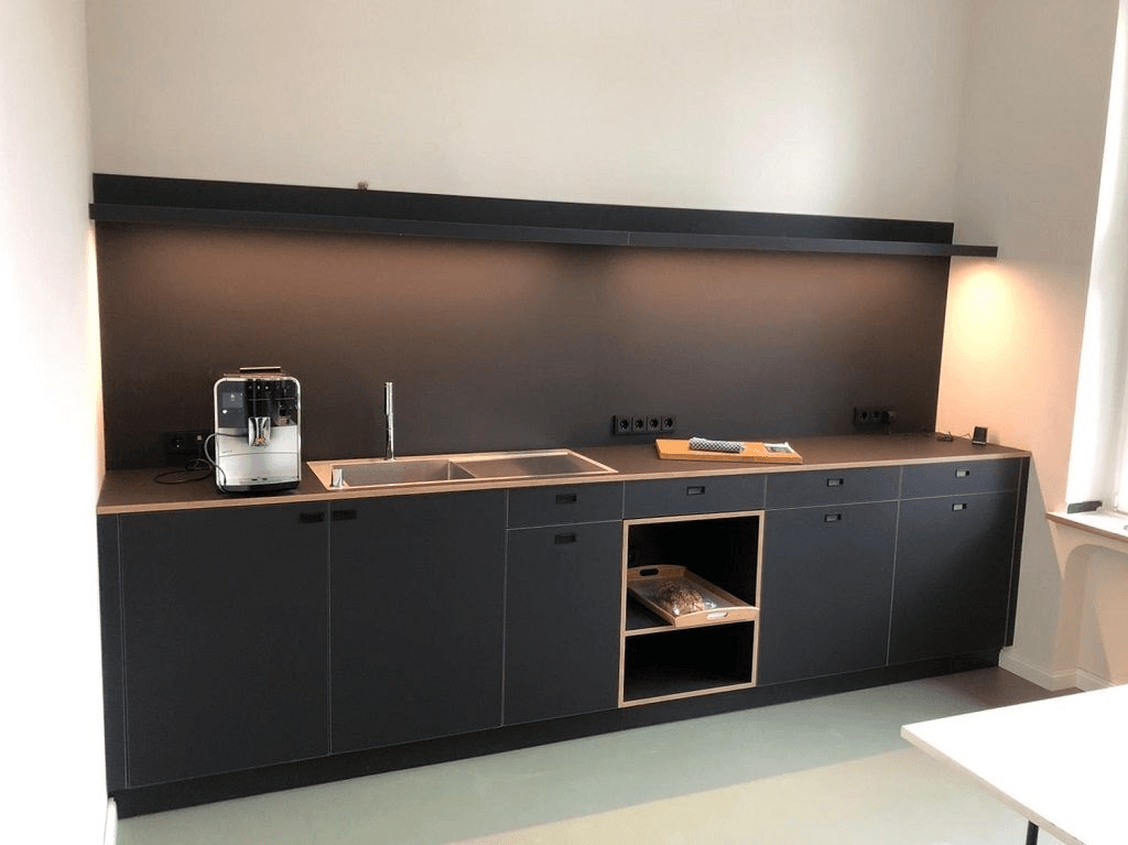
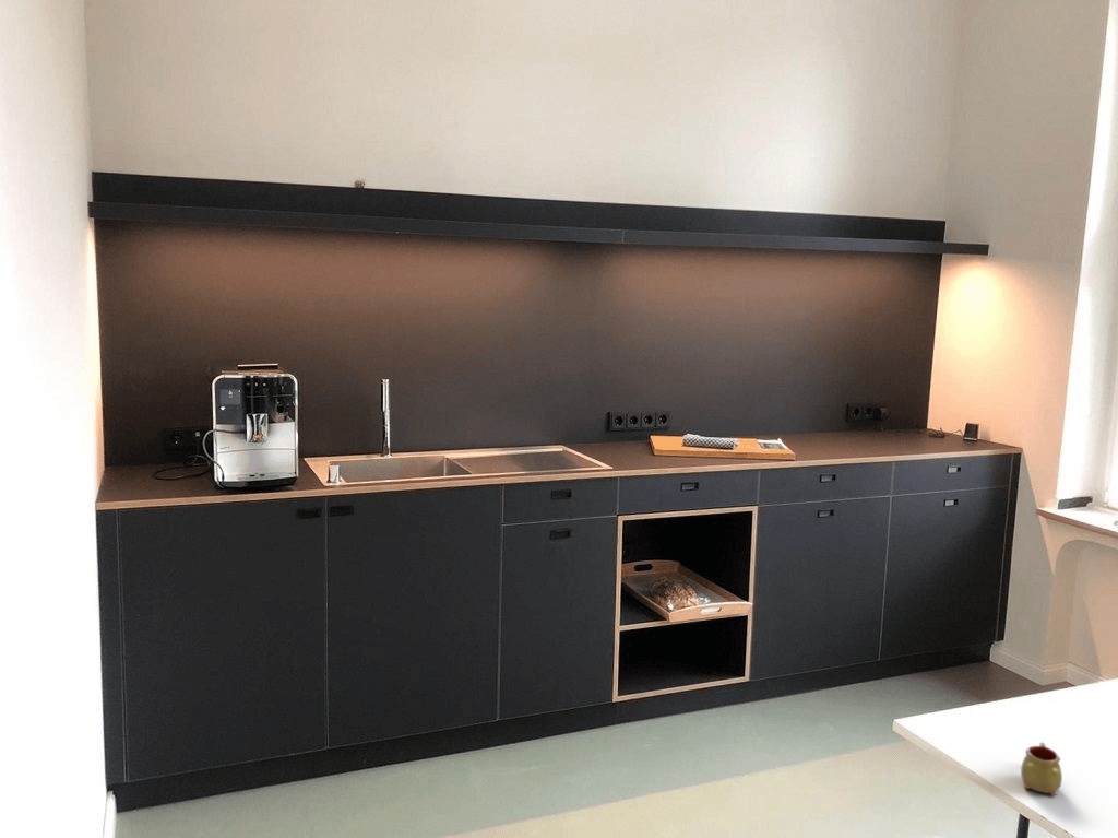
+ mug [1020,741,1063,796]
